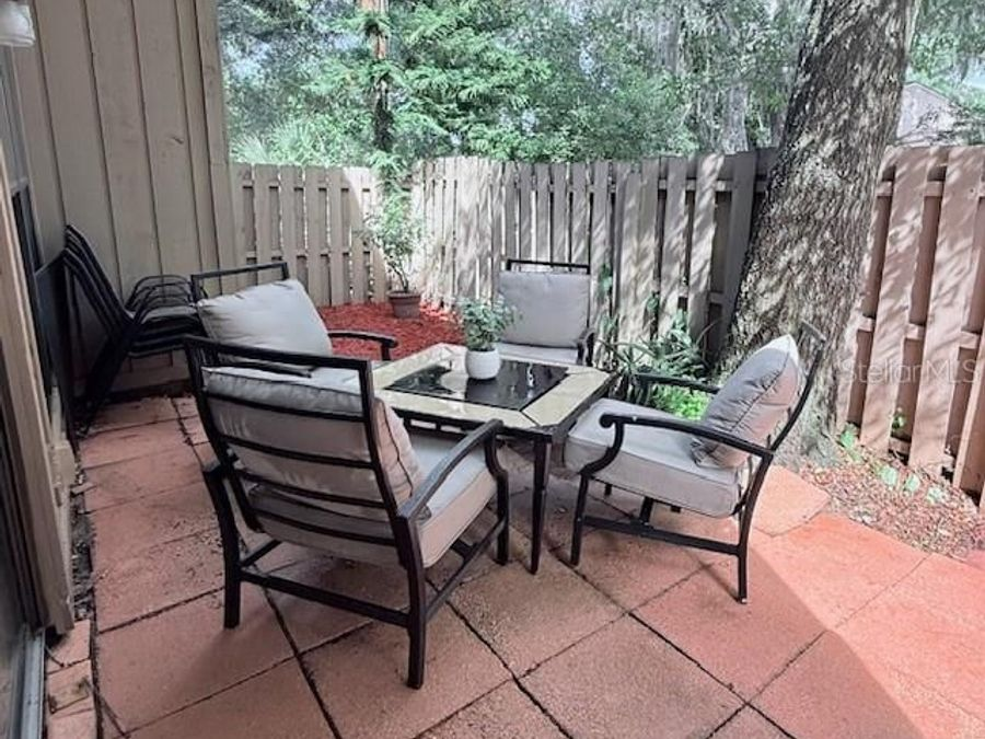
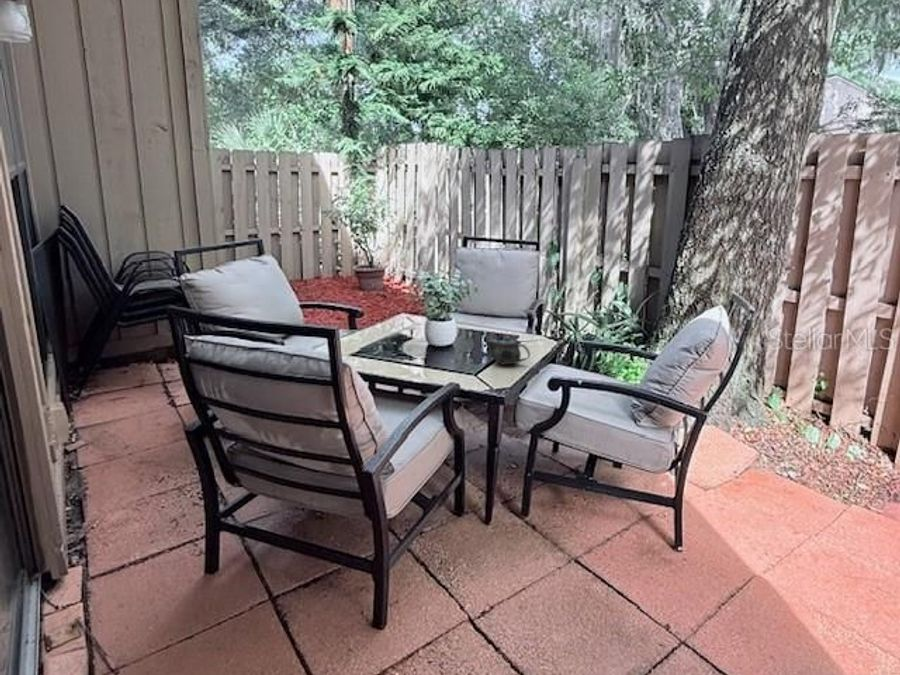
+ chinaware [485,335,531,366]
